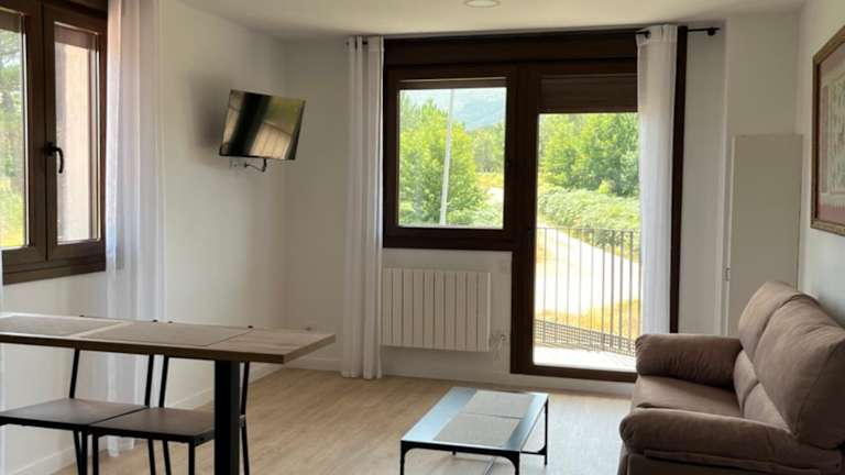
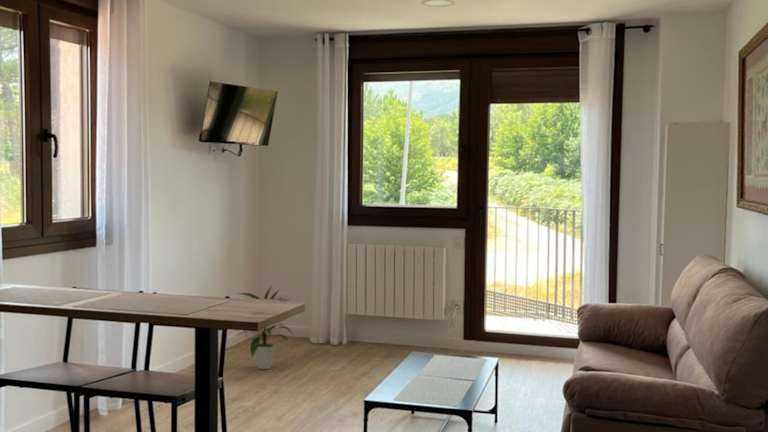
+ indoor plant [232,284,295,370]
